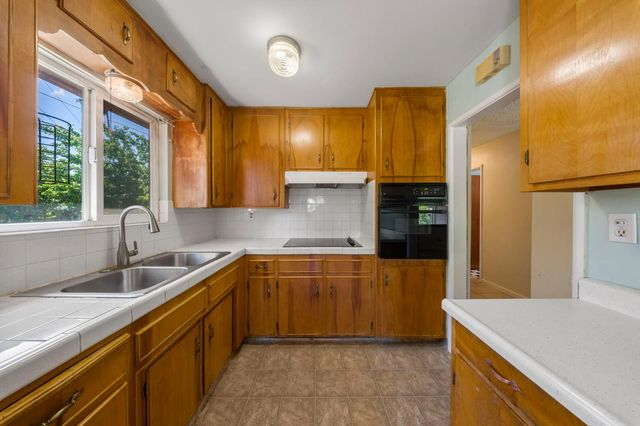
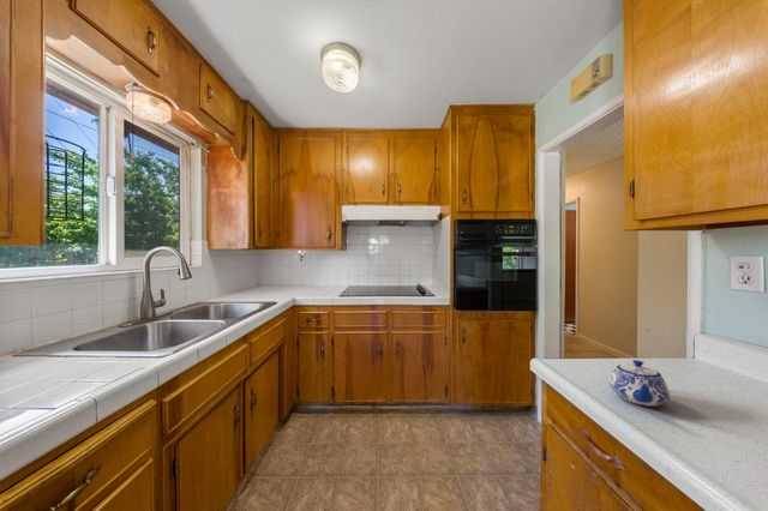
+ teapot [608,359,671,408]
